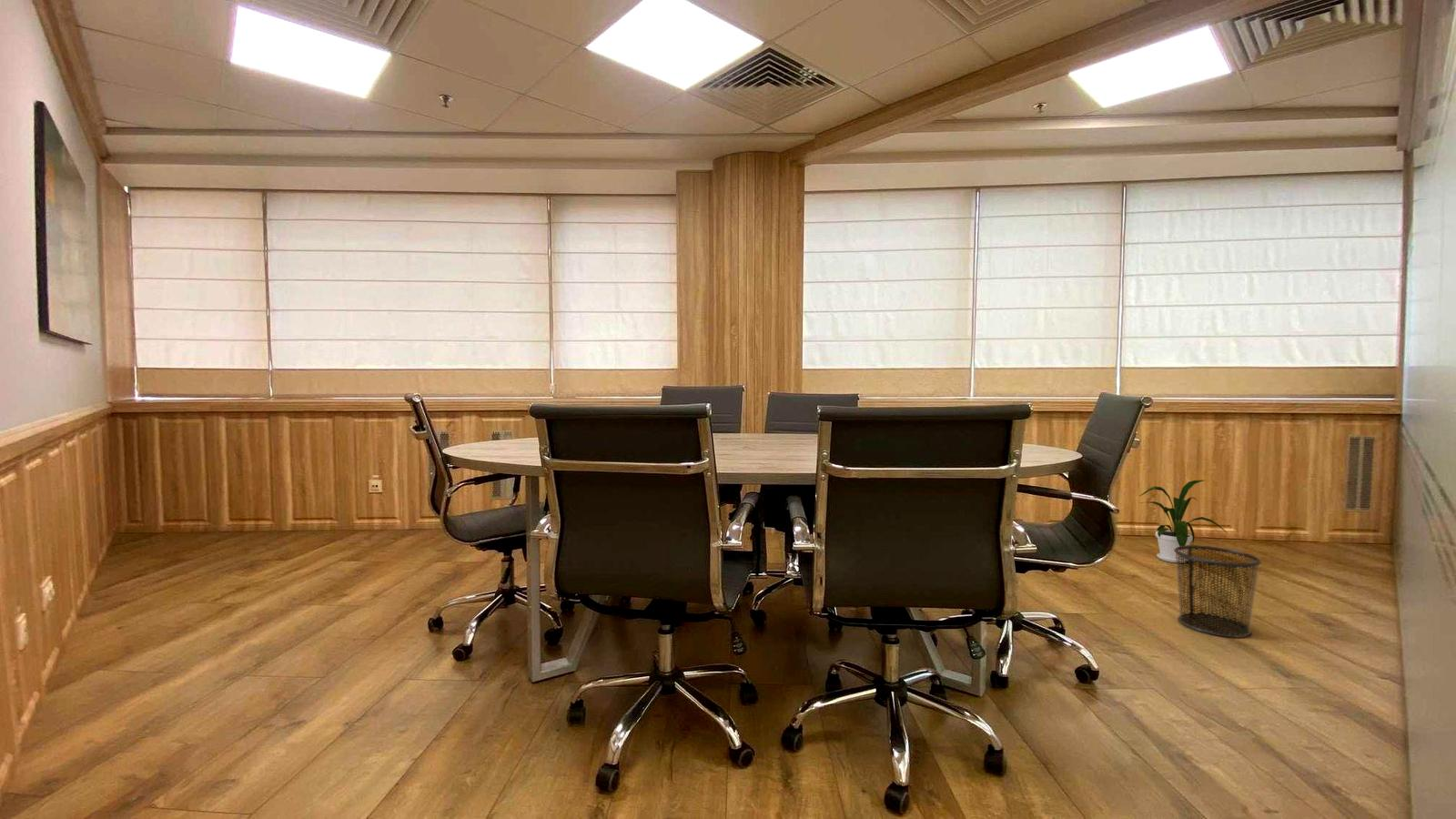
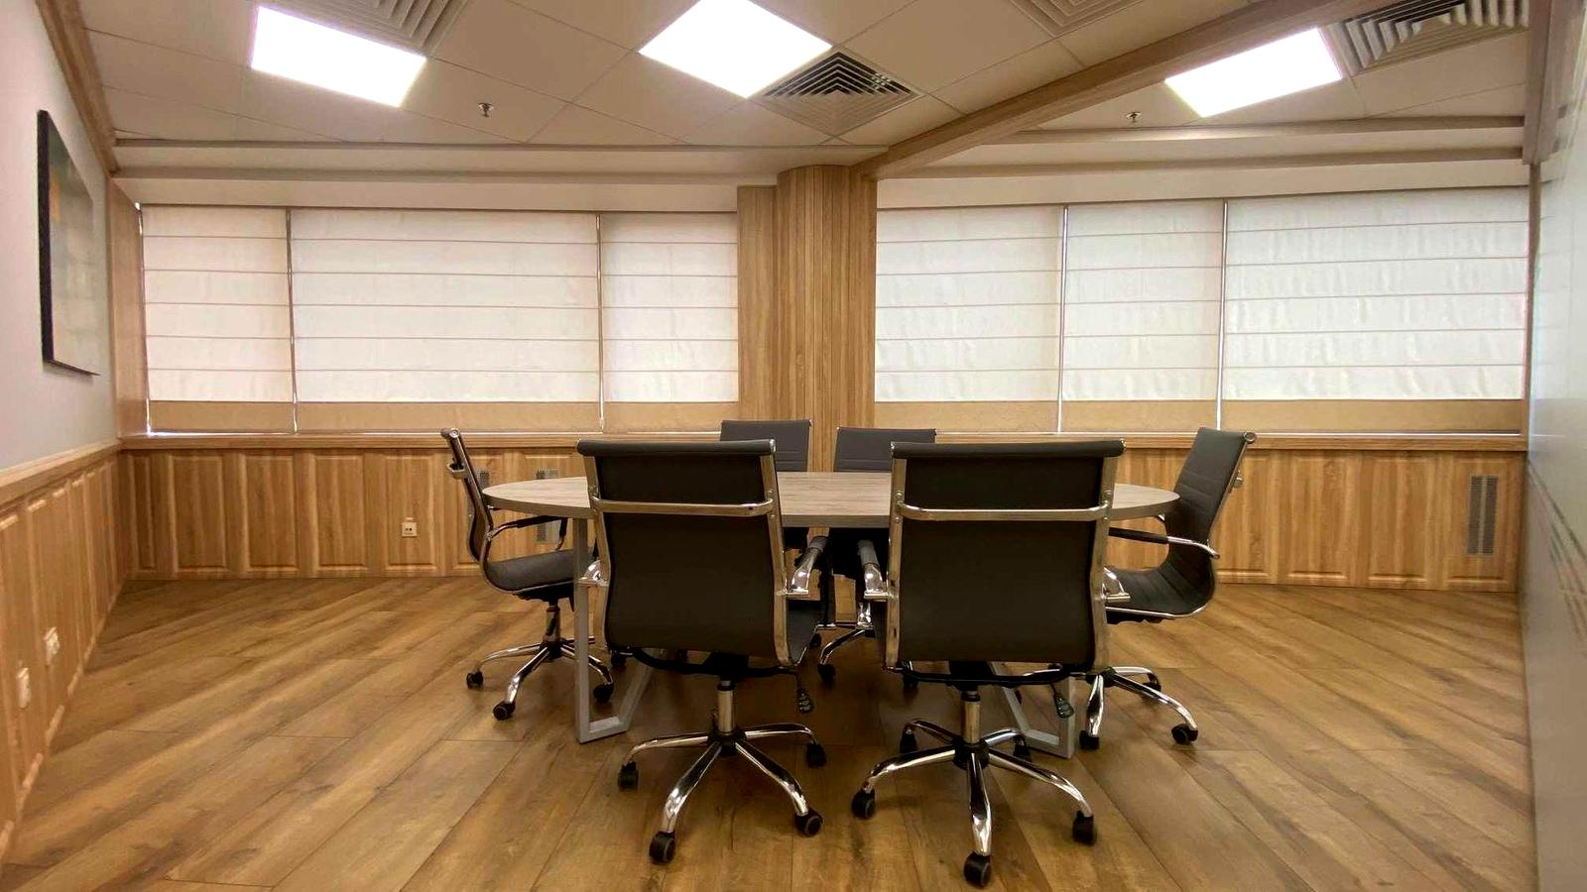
- waste bin [1174,544,1262,638]
- house plant [1138,480,1229,564]
